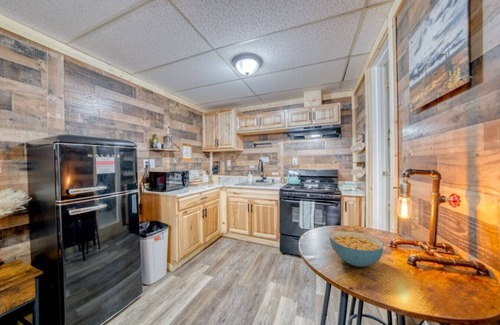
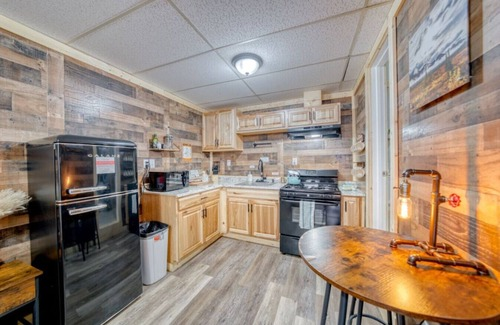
- cereal bowl [329,230,384,268]
